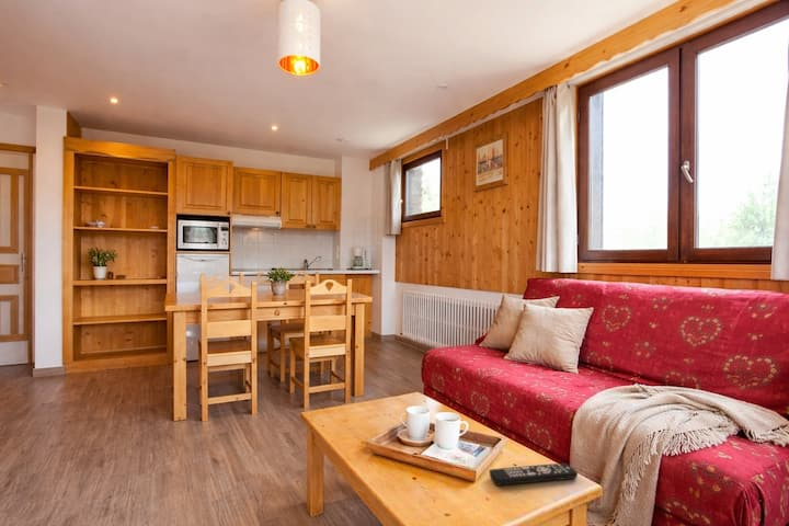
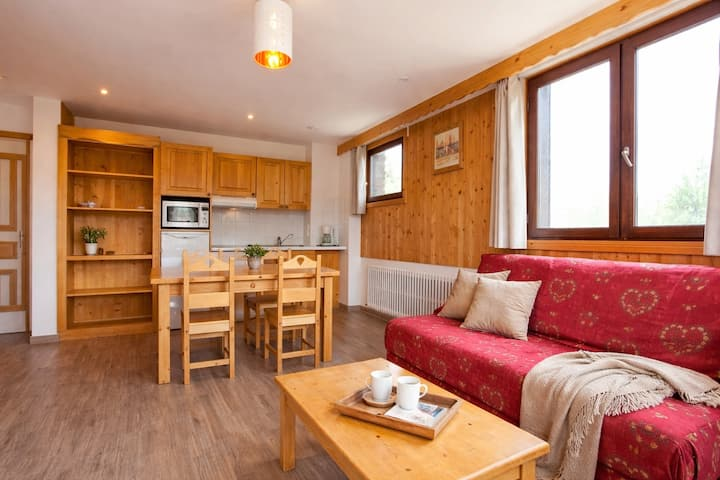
- remote control [488,462,579,487]
